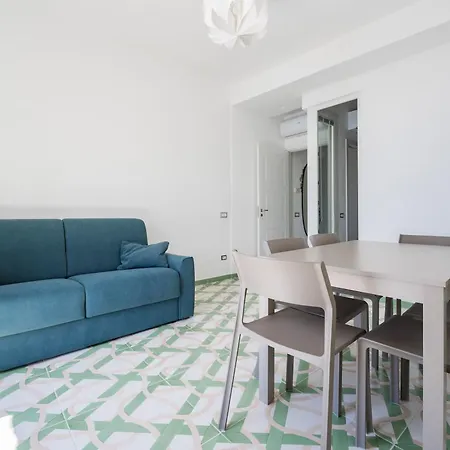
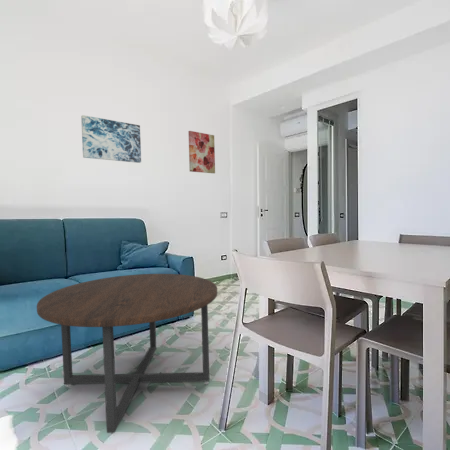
+ coffee table [36,273,218,435]
+ wall art [187,130,216,174]
+ wall art [80,114,142,164]
